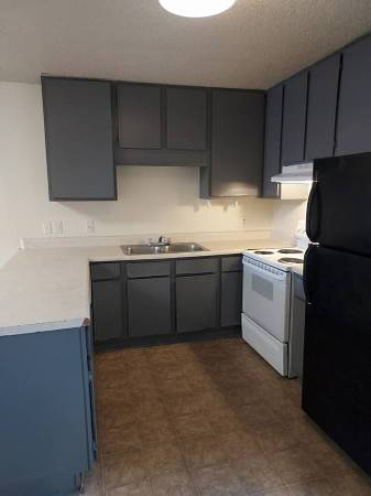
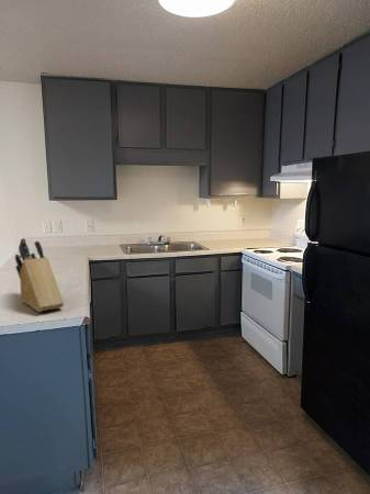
+ knife block [14,237,65,313]
